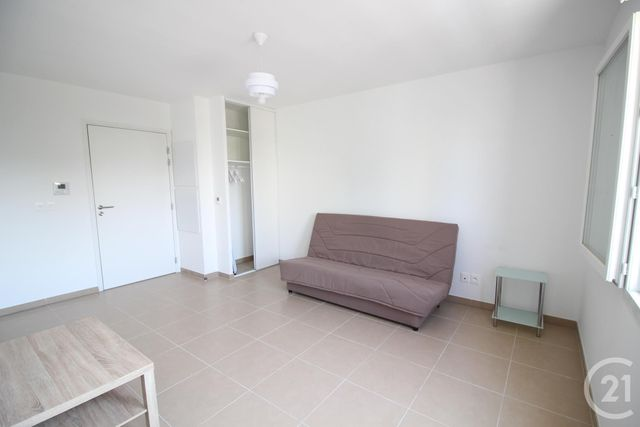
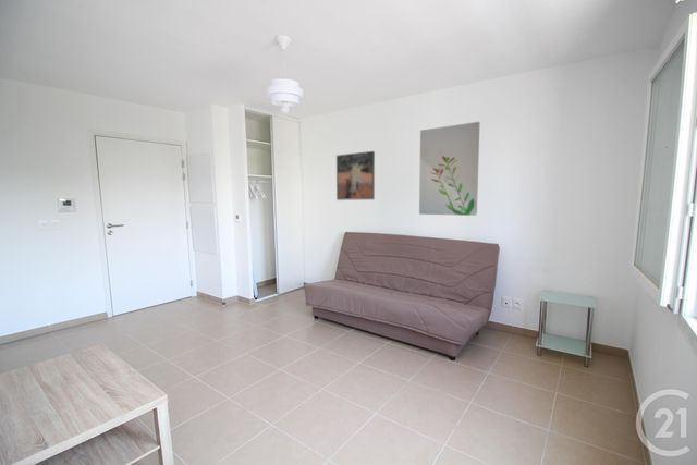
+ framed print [335,150,376,201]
+ wall art [418,121,481,217]
